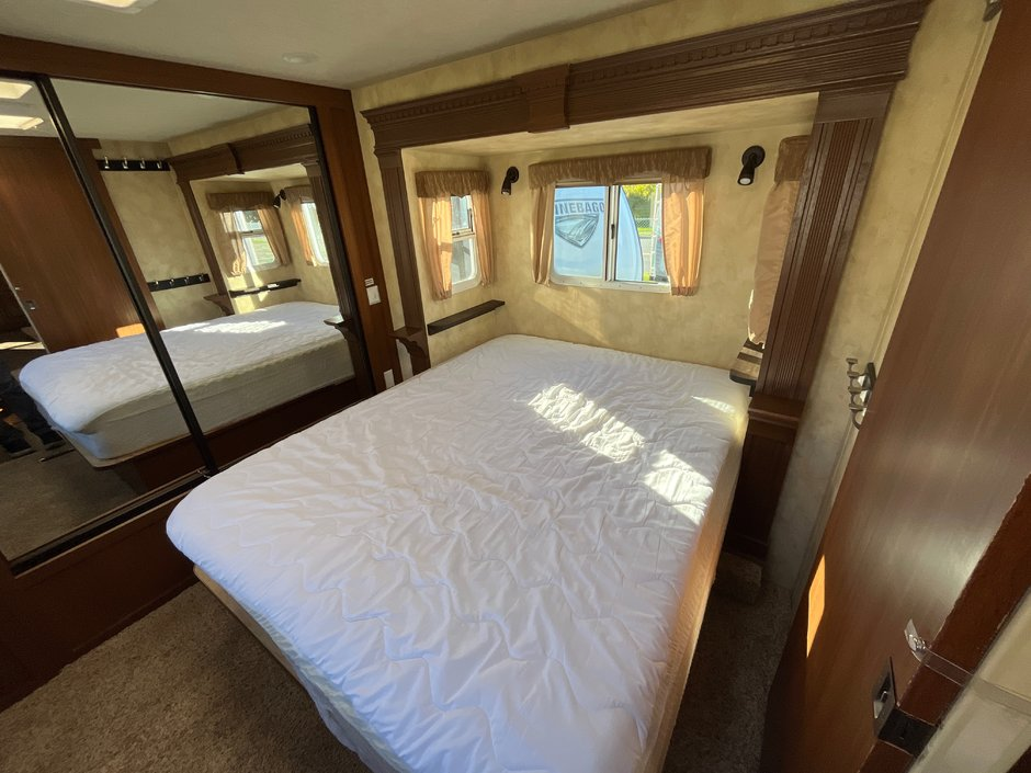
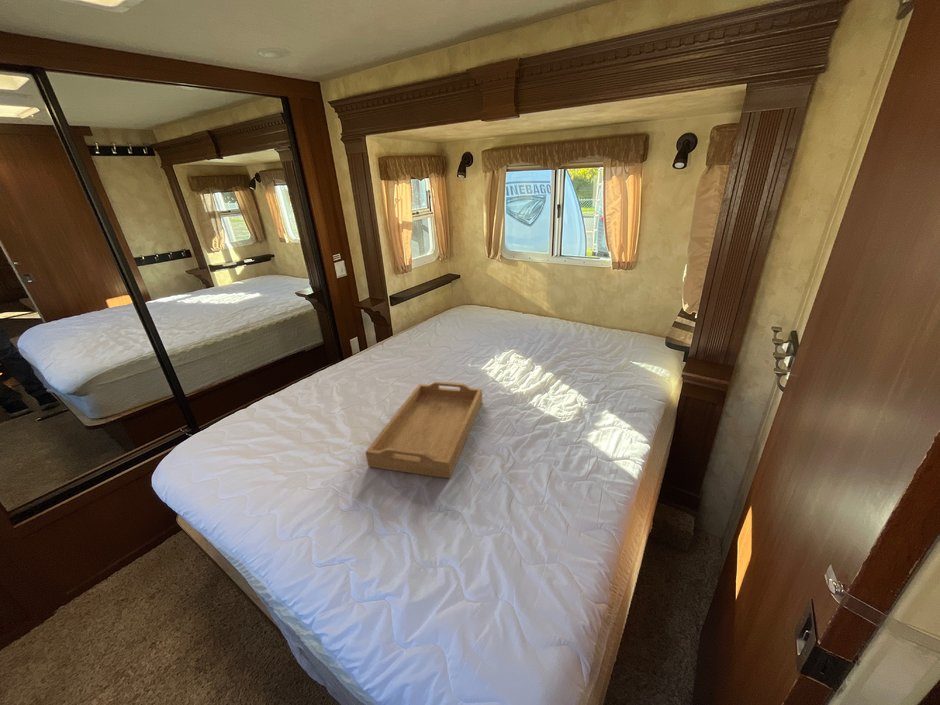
+ serving tray [365,381,484,480]
